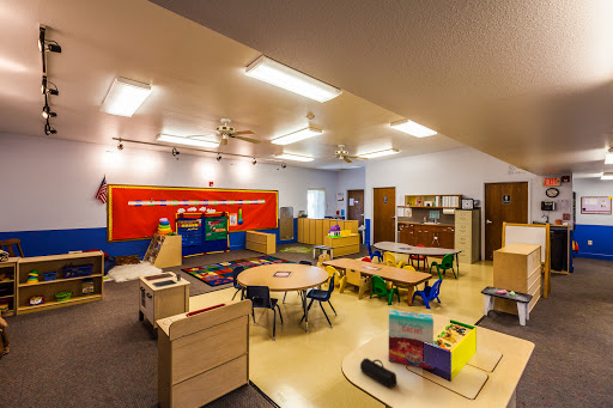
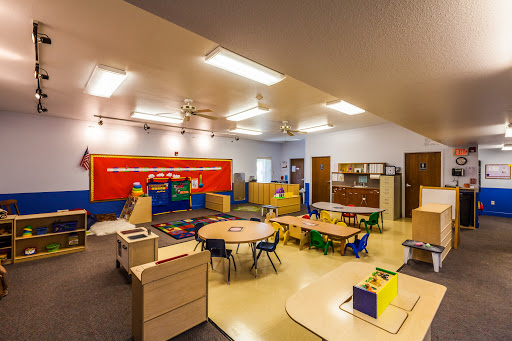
- pencil case [359,357,399,389]
- cereal box [388,309,435,371]
